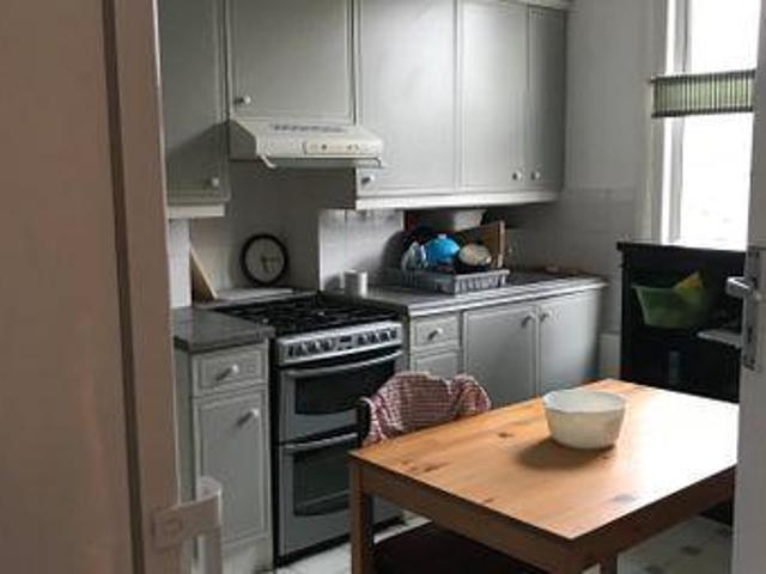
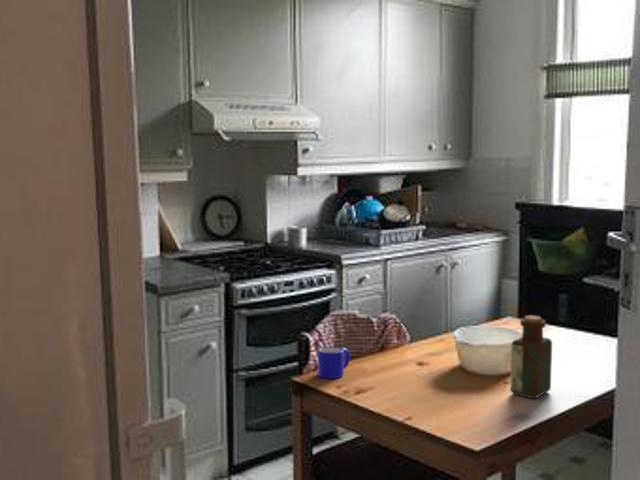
+ mug [317,346,351,380]
+ bottle [509,315,553,400]
